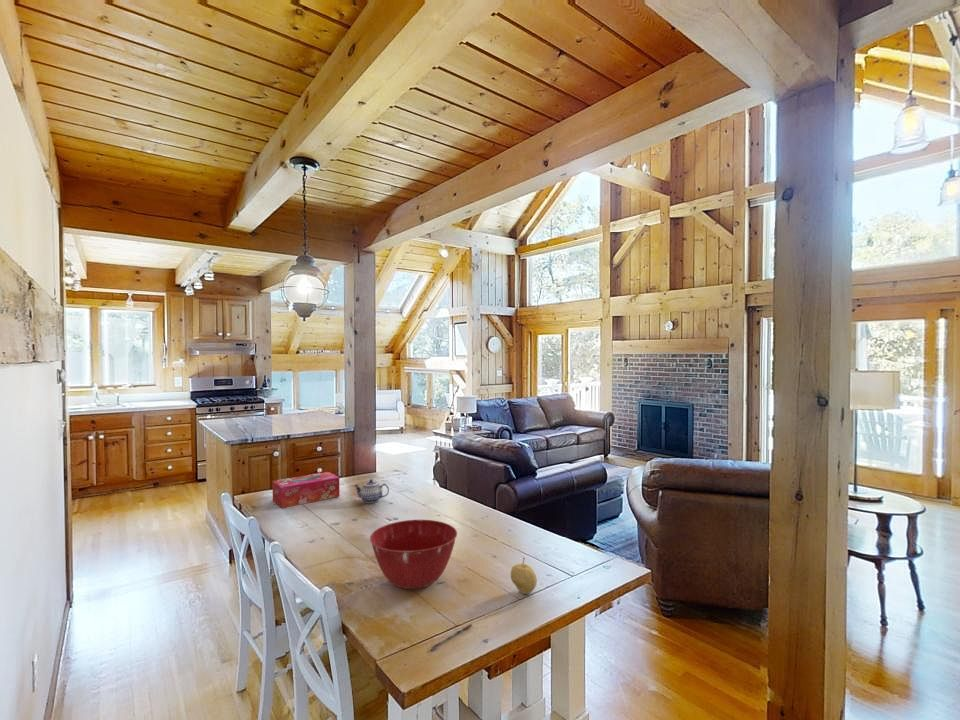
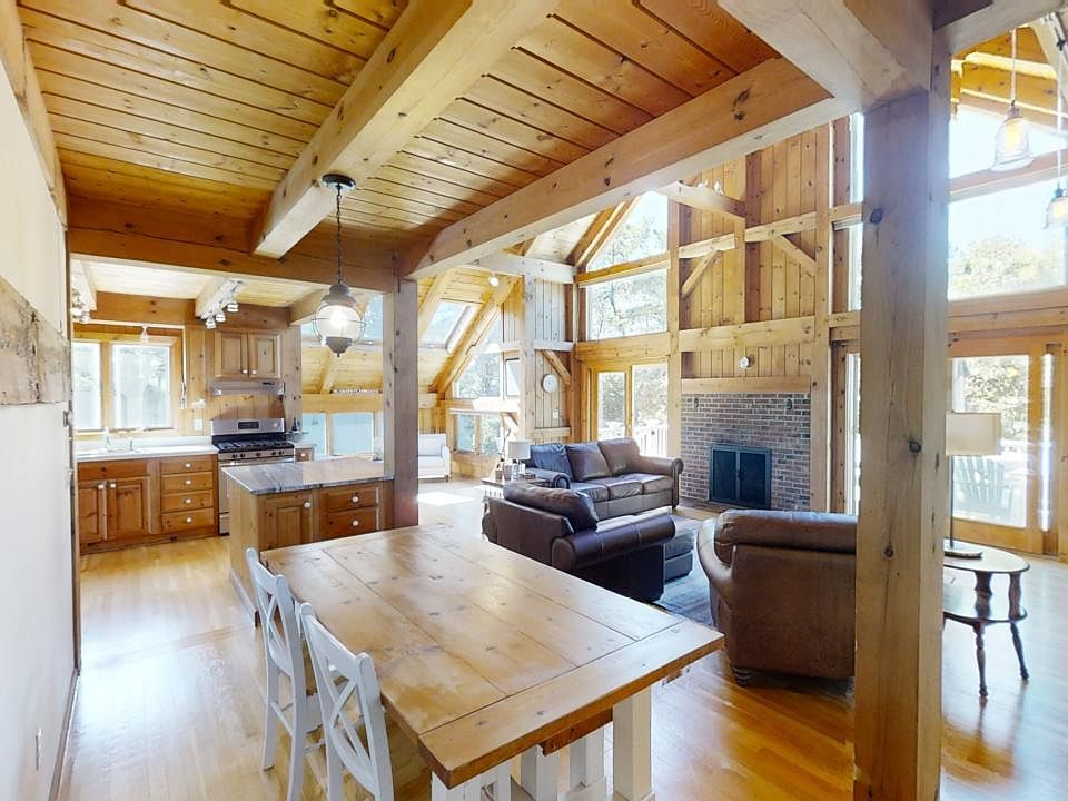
- fruit [510,556,538,595]
- pen [430,623,473,650]
- mixing bowl [369,519,458,590]
- teapot [353,479,390,504]
- tissue box [271,471,340,509]
